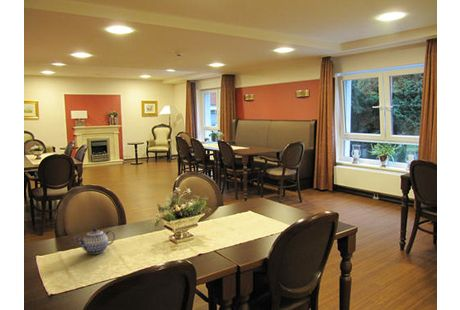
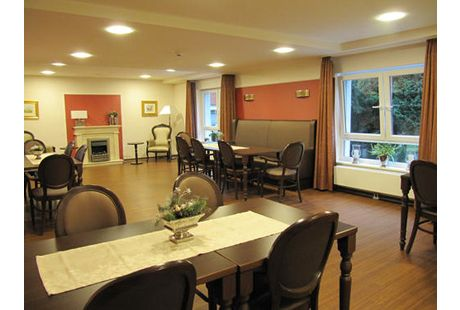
- teapot [74,227,116,255]
